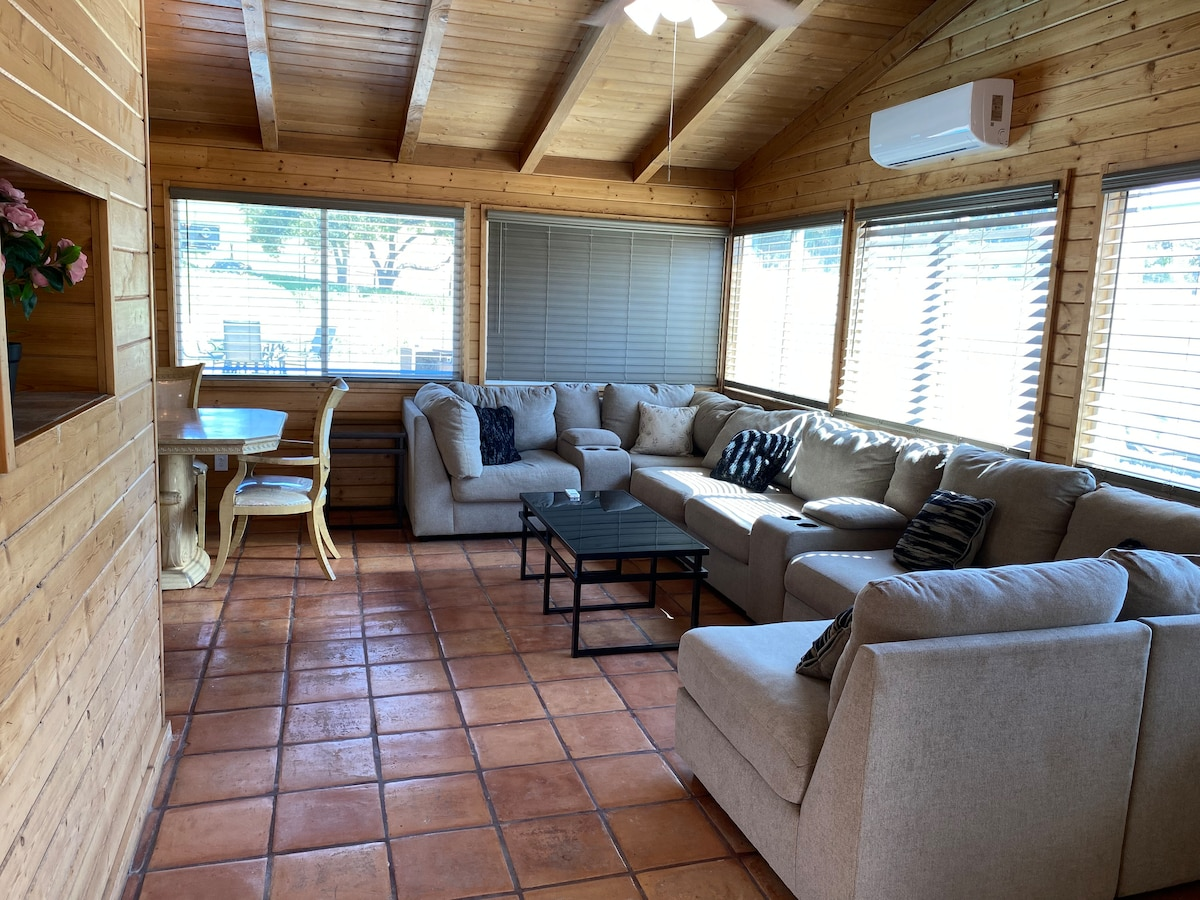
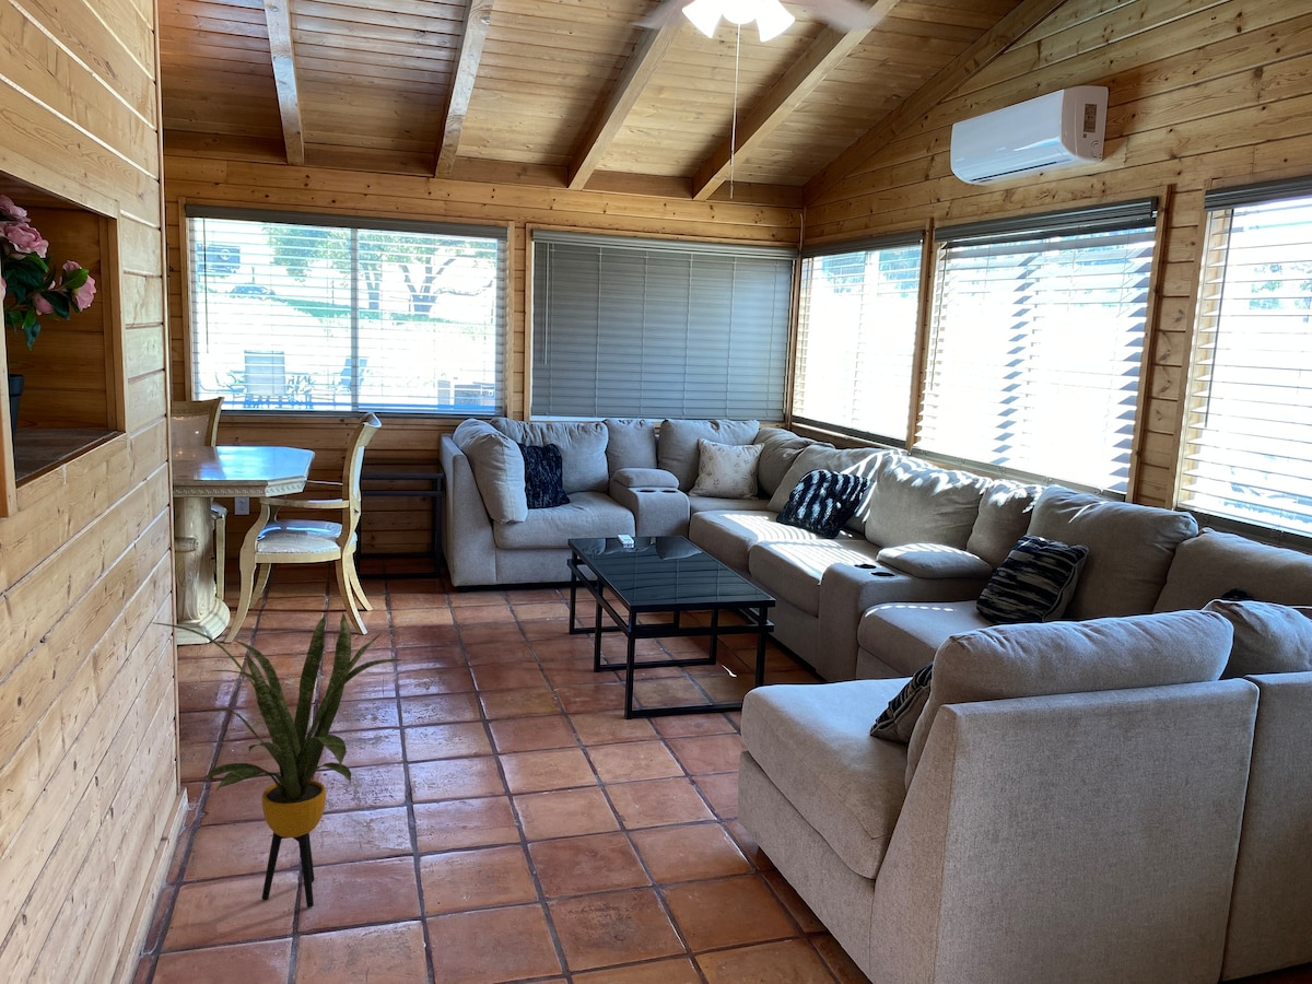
+ house plant [149,611,402,909]
